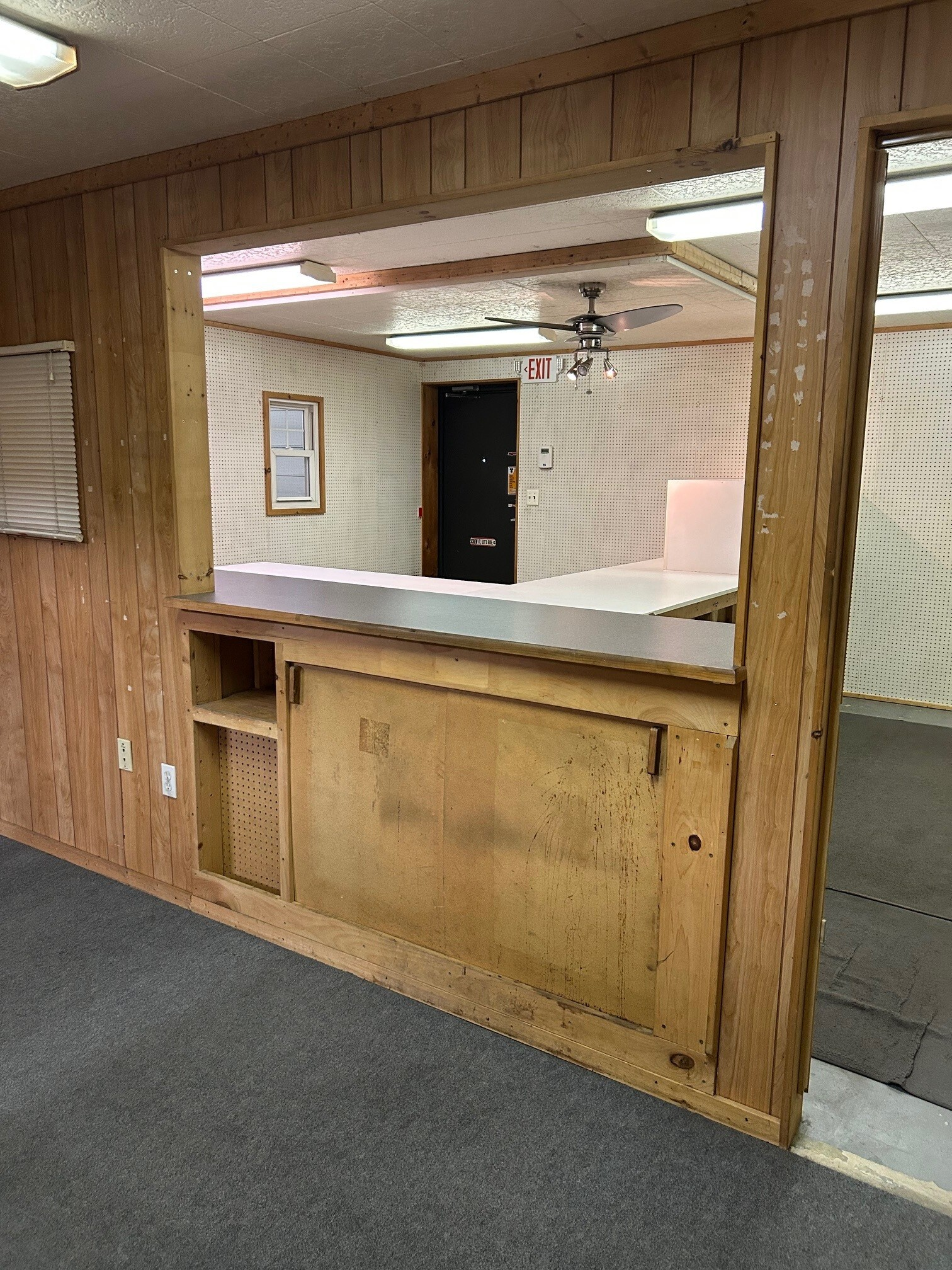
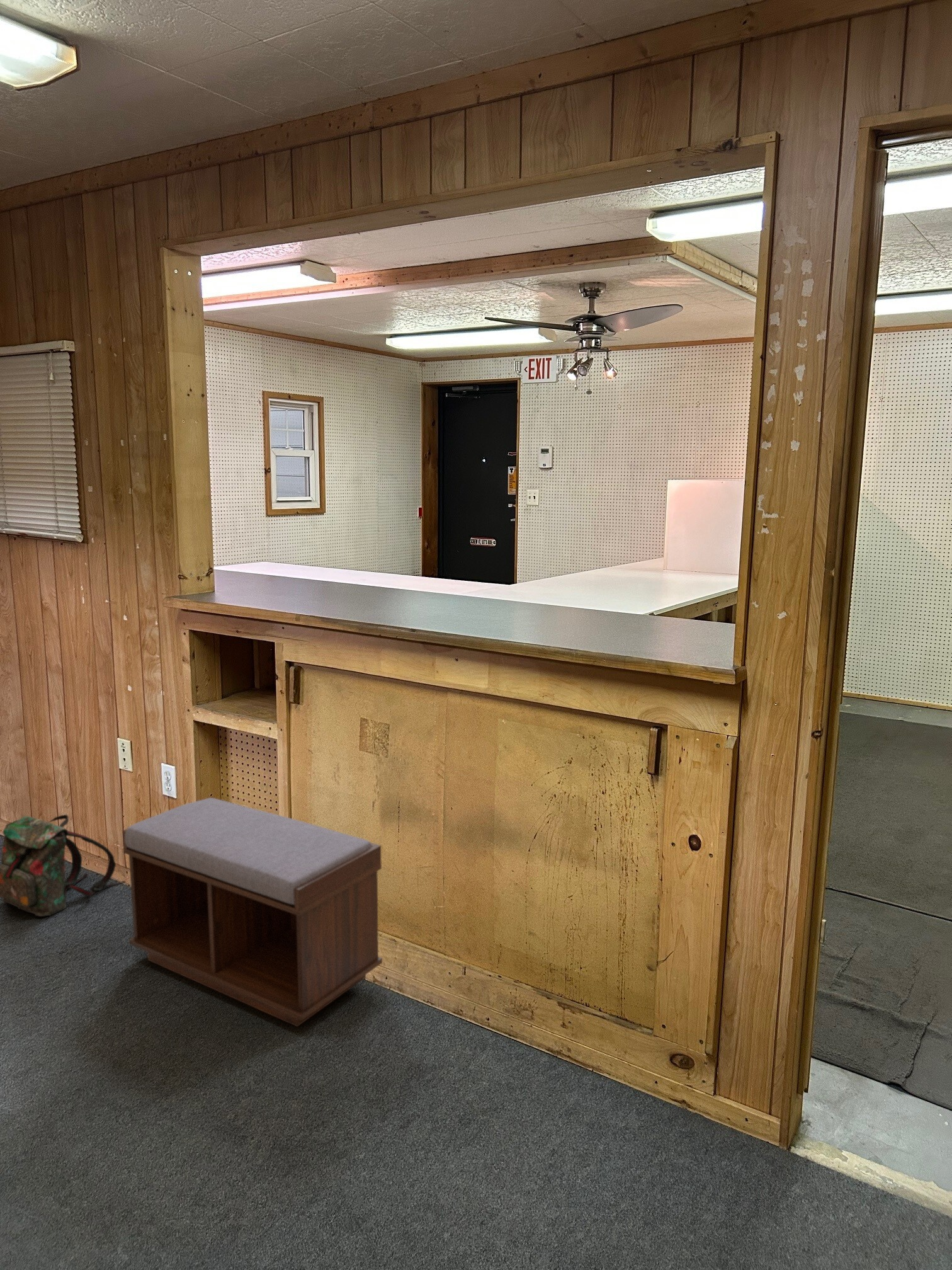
+ backpack [0,814,127,917]
+ bench [122,797,383,1027]
